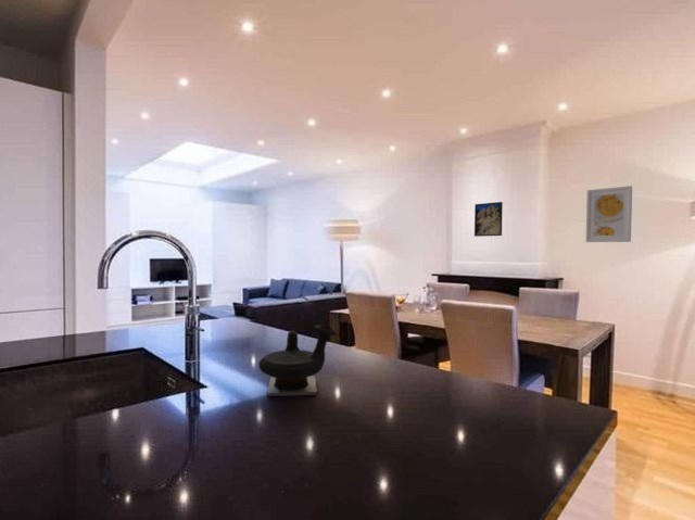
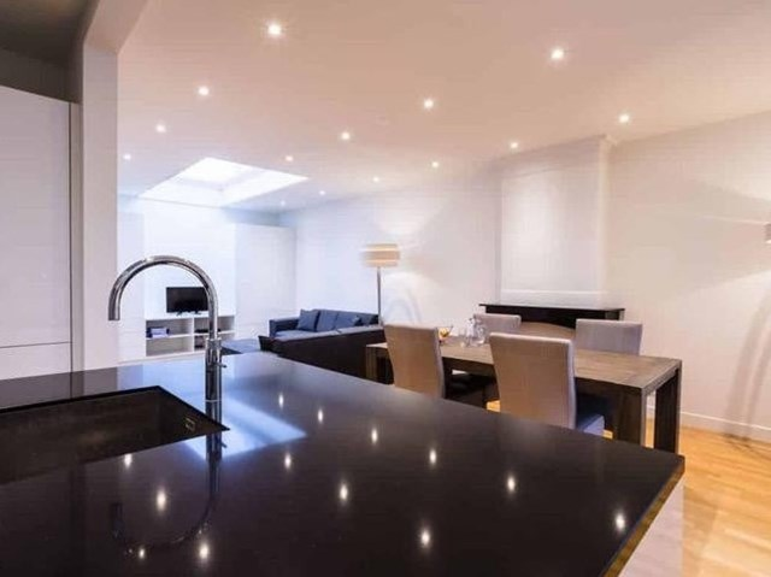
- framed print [584,185,633,243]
- teapot [257,324,339,397]
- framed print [473,201,504,238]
